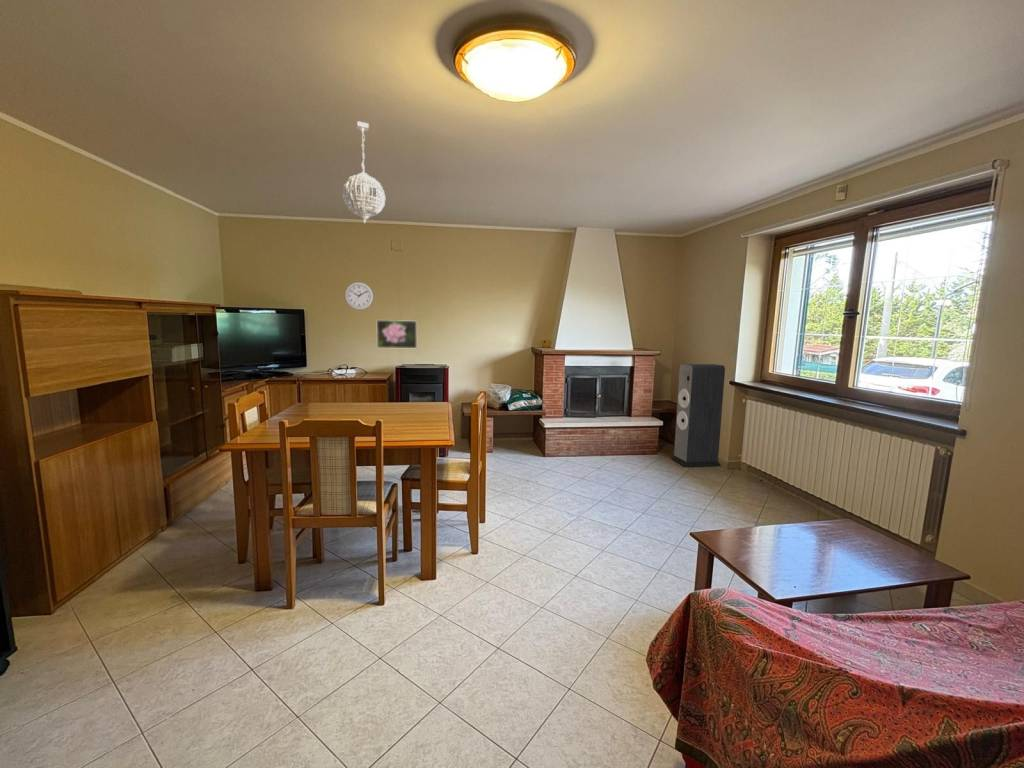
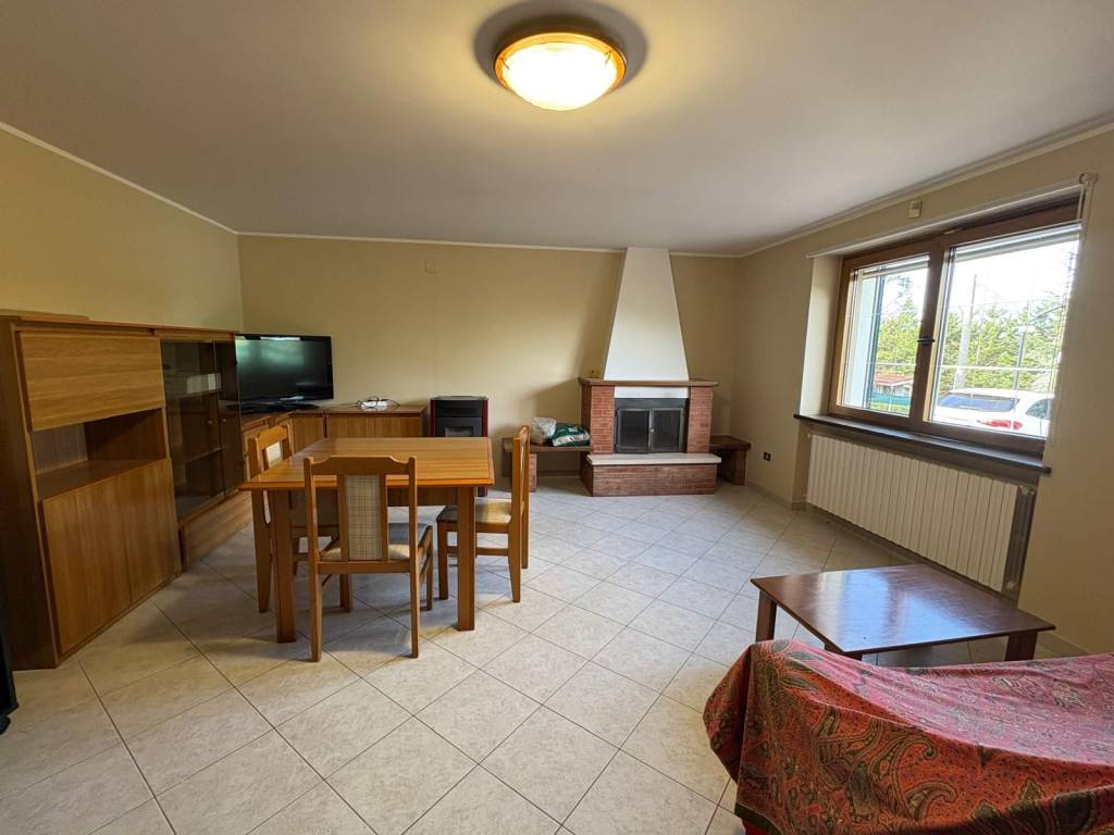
- pendant light [341,120,386,224]
- wall clock [344,281,374,311]
- speaker [670,363,726,468]
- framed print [376,319,418,349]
